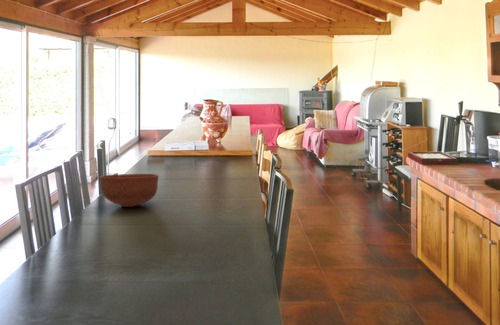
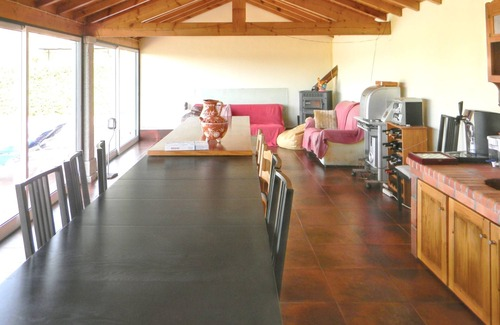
- bowl [99,173,160,208]
